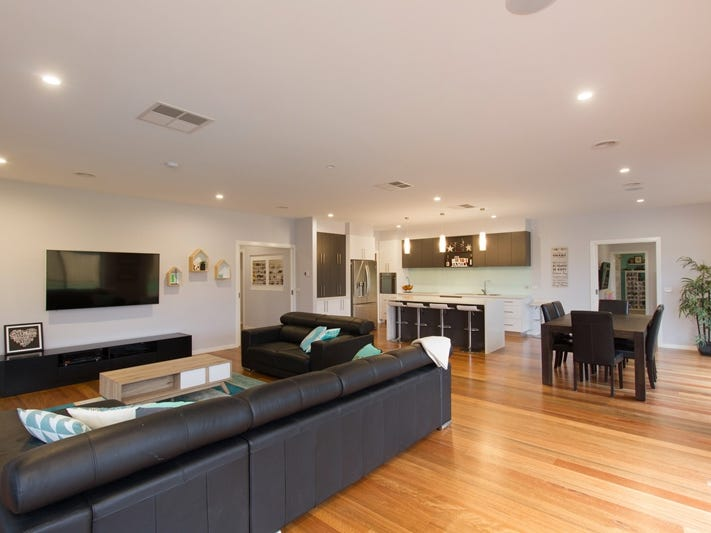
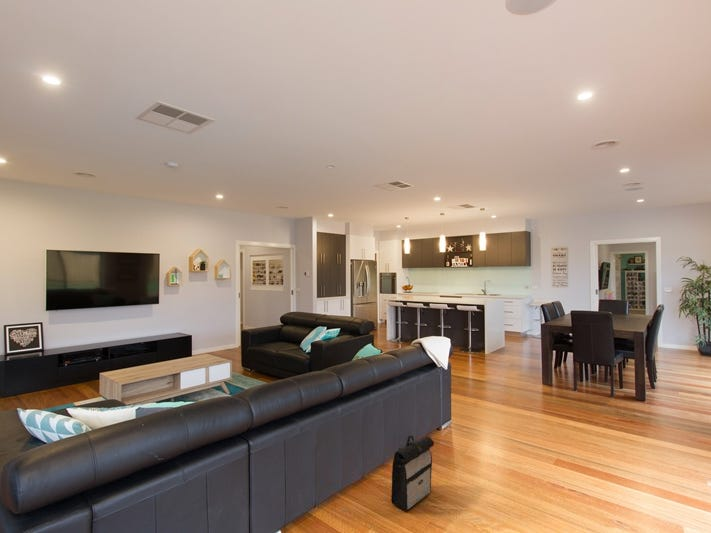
+ backpack [390,434,435,512]
